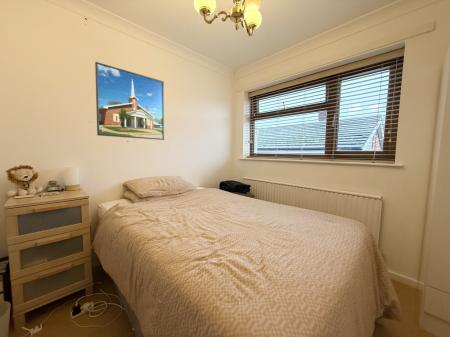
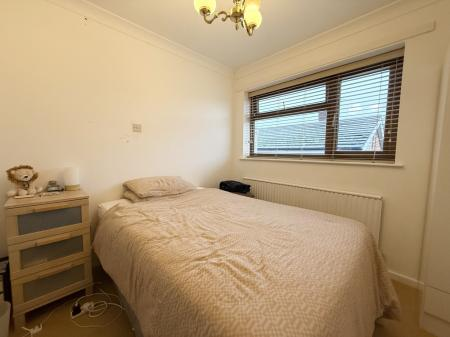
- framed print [94,61,165,141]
